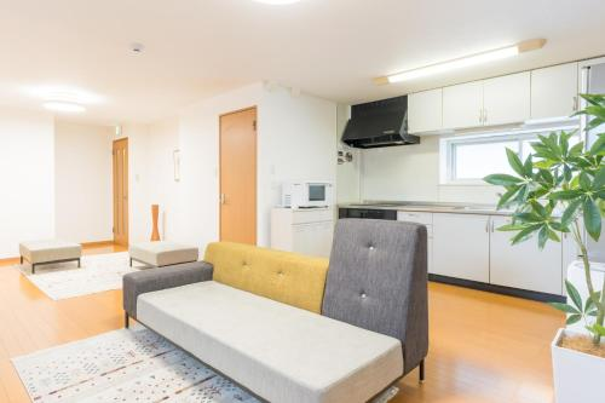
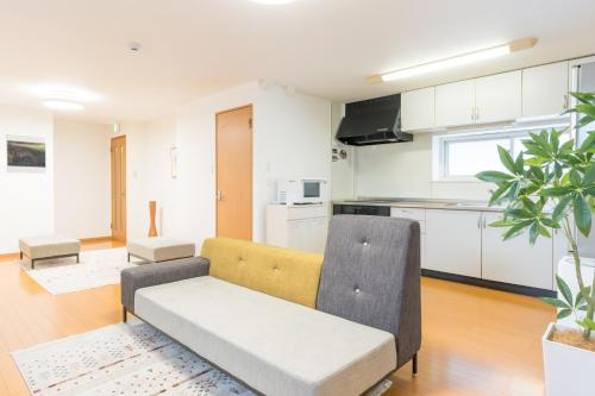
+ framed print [5,133,48,175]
